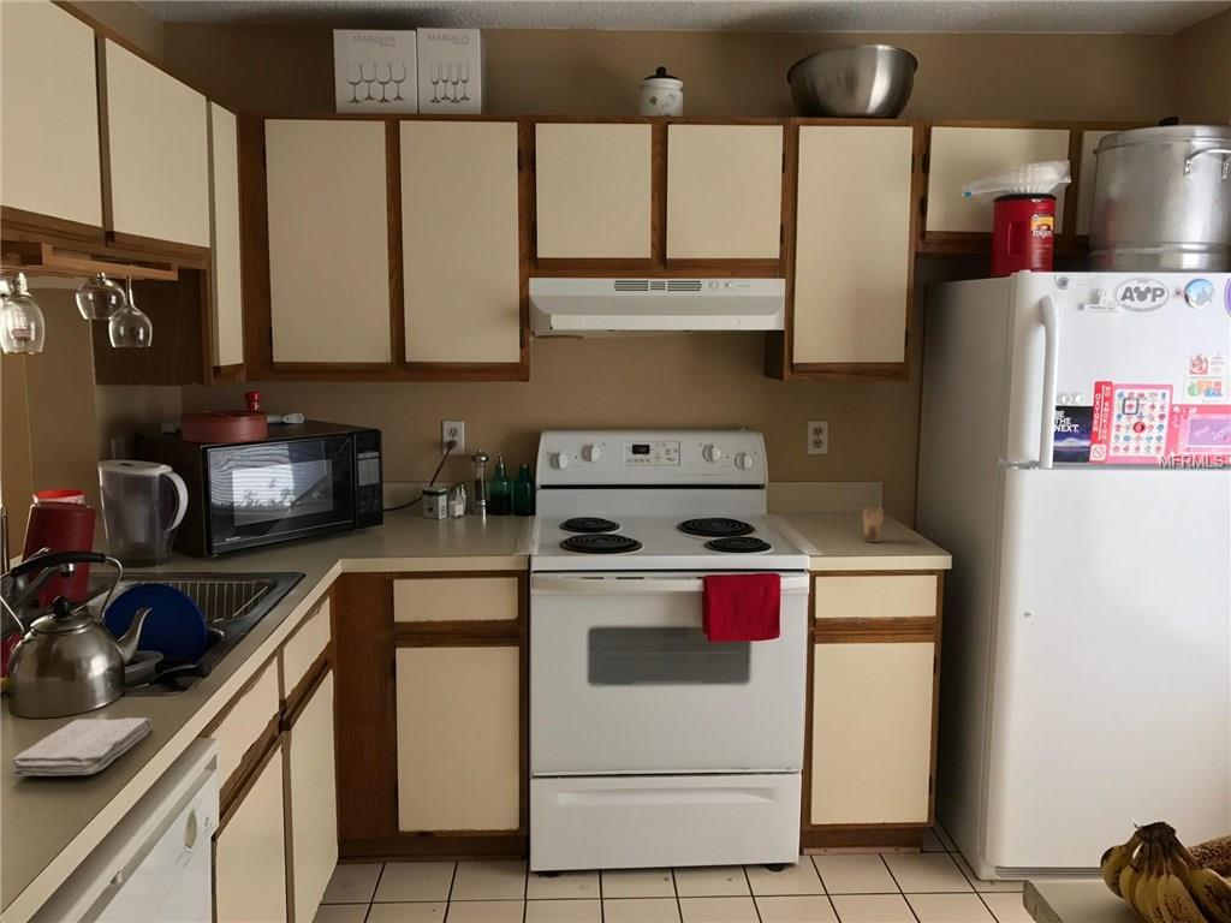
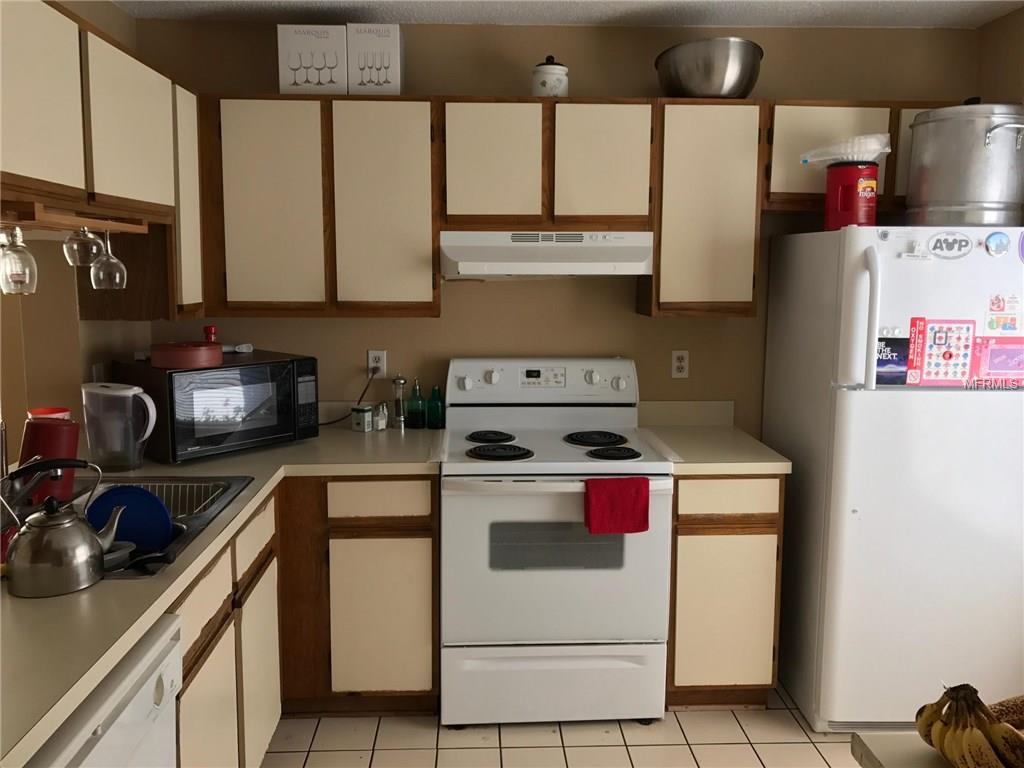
- washcloth [11,716,153,778]
- cup [862,500,885,543]
